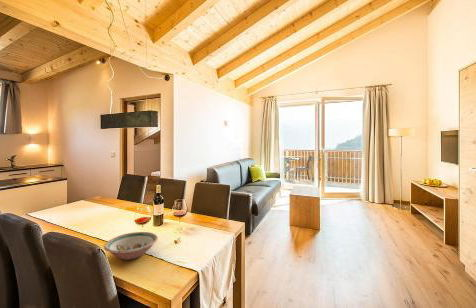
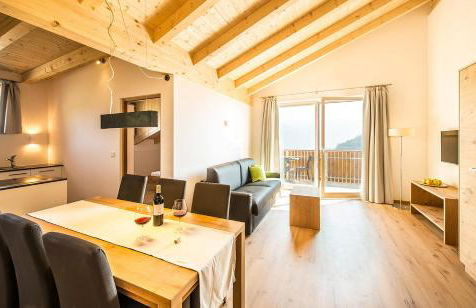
- bowl [103,231,159,261]
